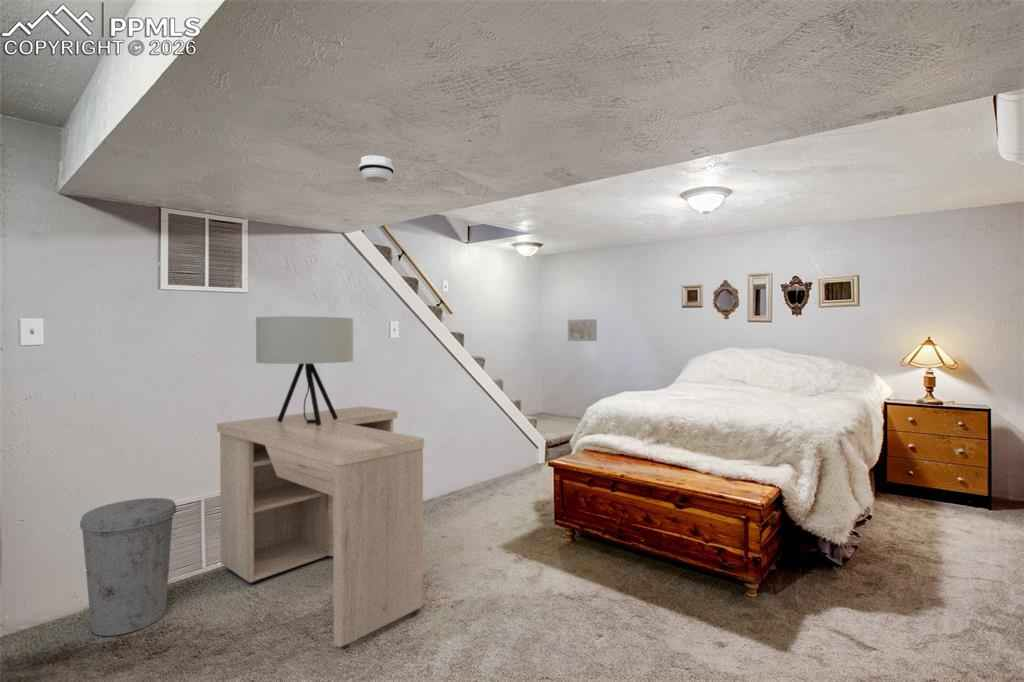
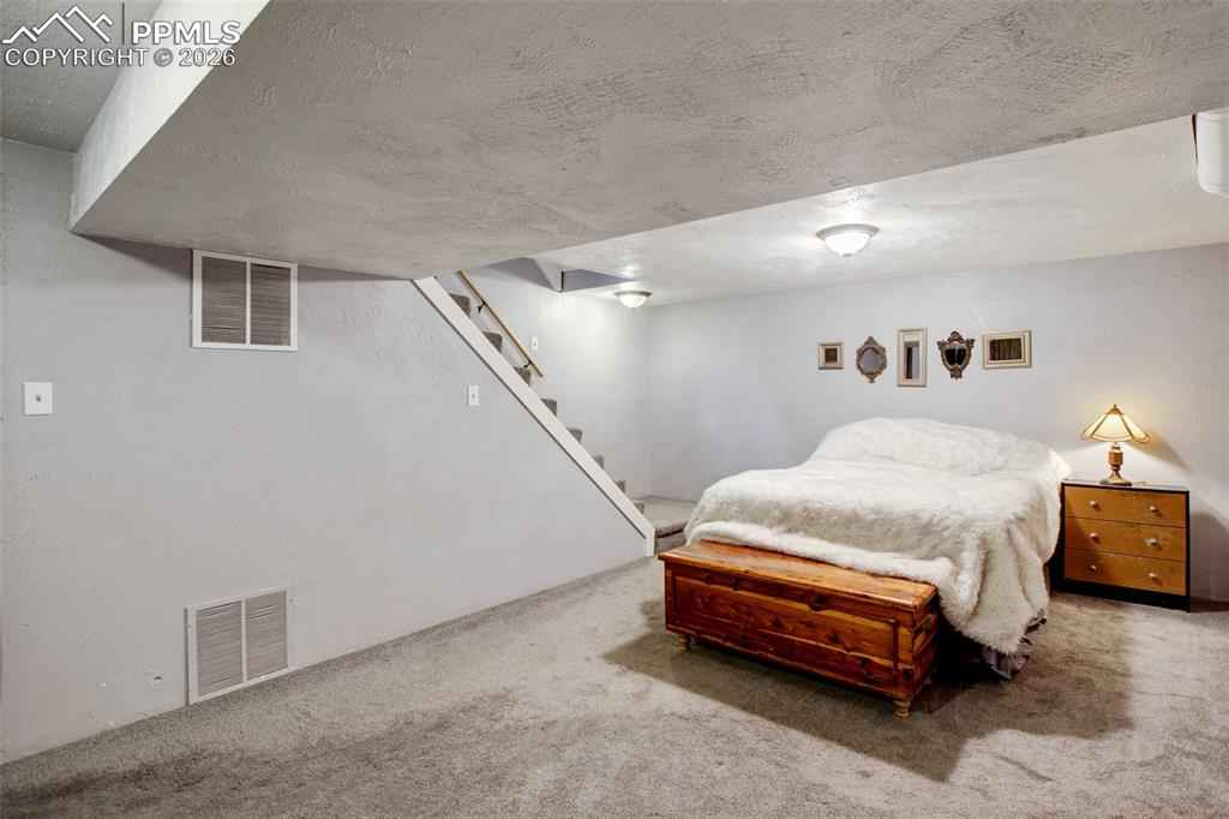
- smoke detector [358,154,395,185]
- table lamp [255,315,354,426]
- wall art [567,318,598,342]
- desk [216,405,425,650]
- trash can [79,497,178,637]
